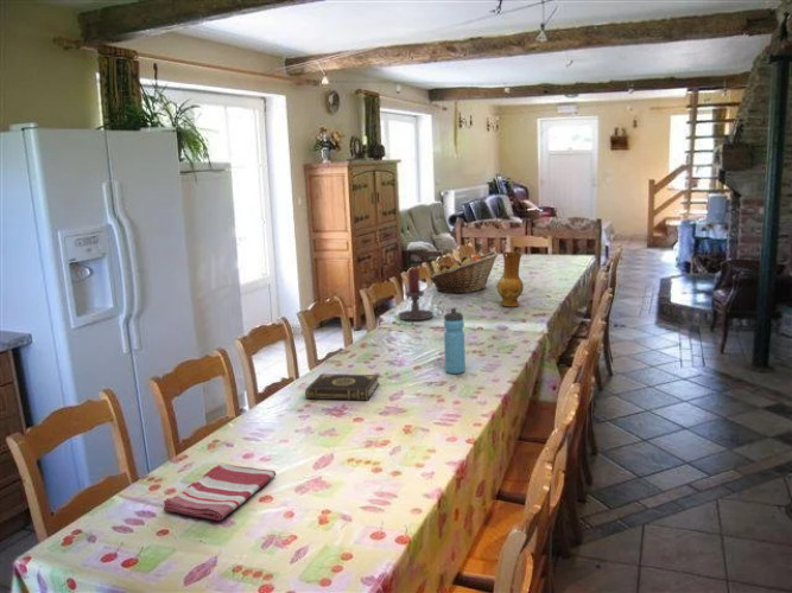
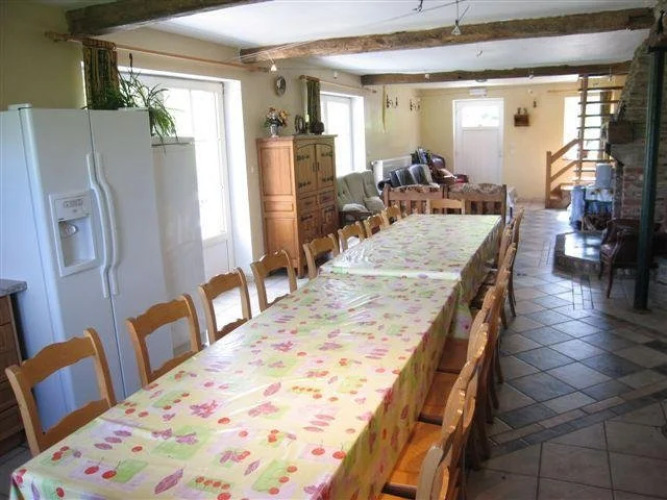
- ceramic jug [495,250,525,308]
- water bottle [443,307,467,375]
- dish towel [163,463,277,522]
- book [304,372,381,402]
- fruit basket [427,250,500,294]
- candle holder [397,268,445,321]
